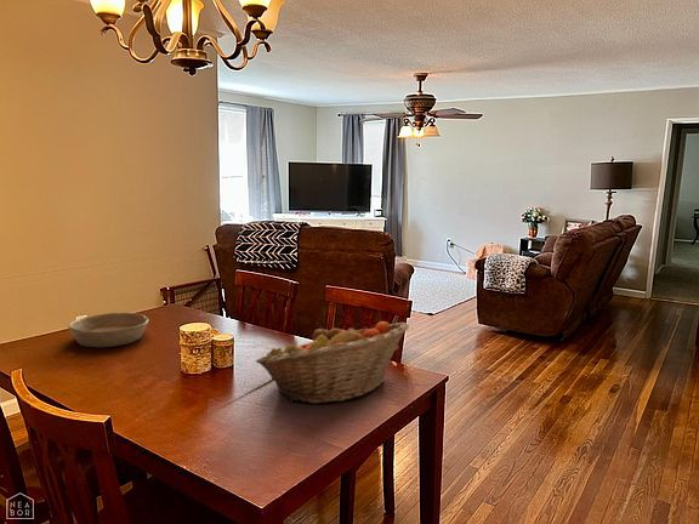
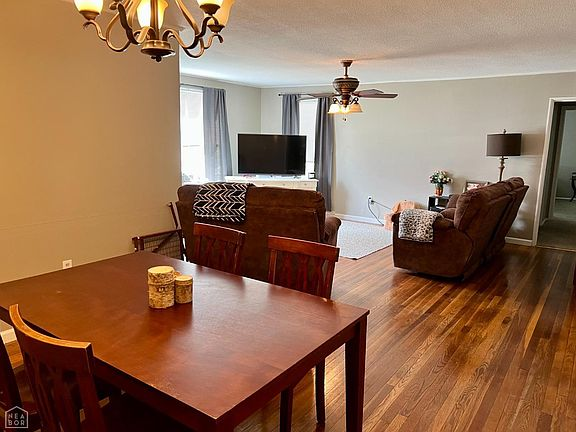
- bowl [67,312,149,348]
- fruit basket [255,320,410,405]
